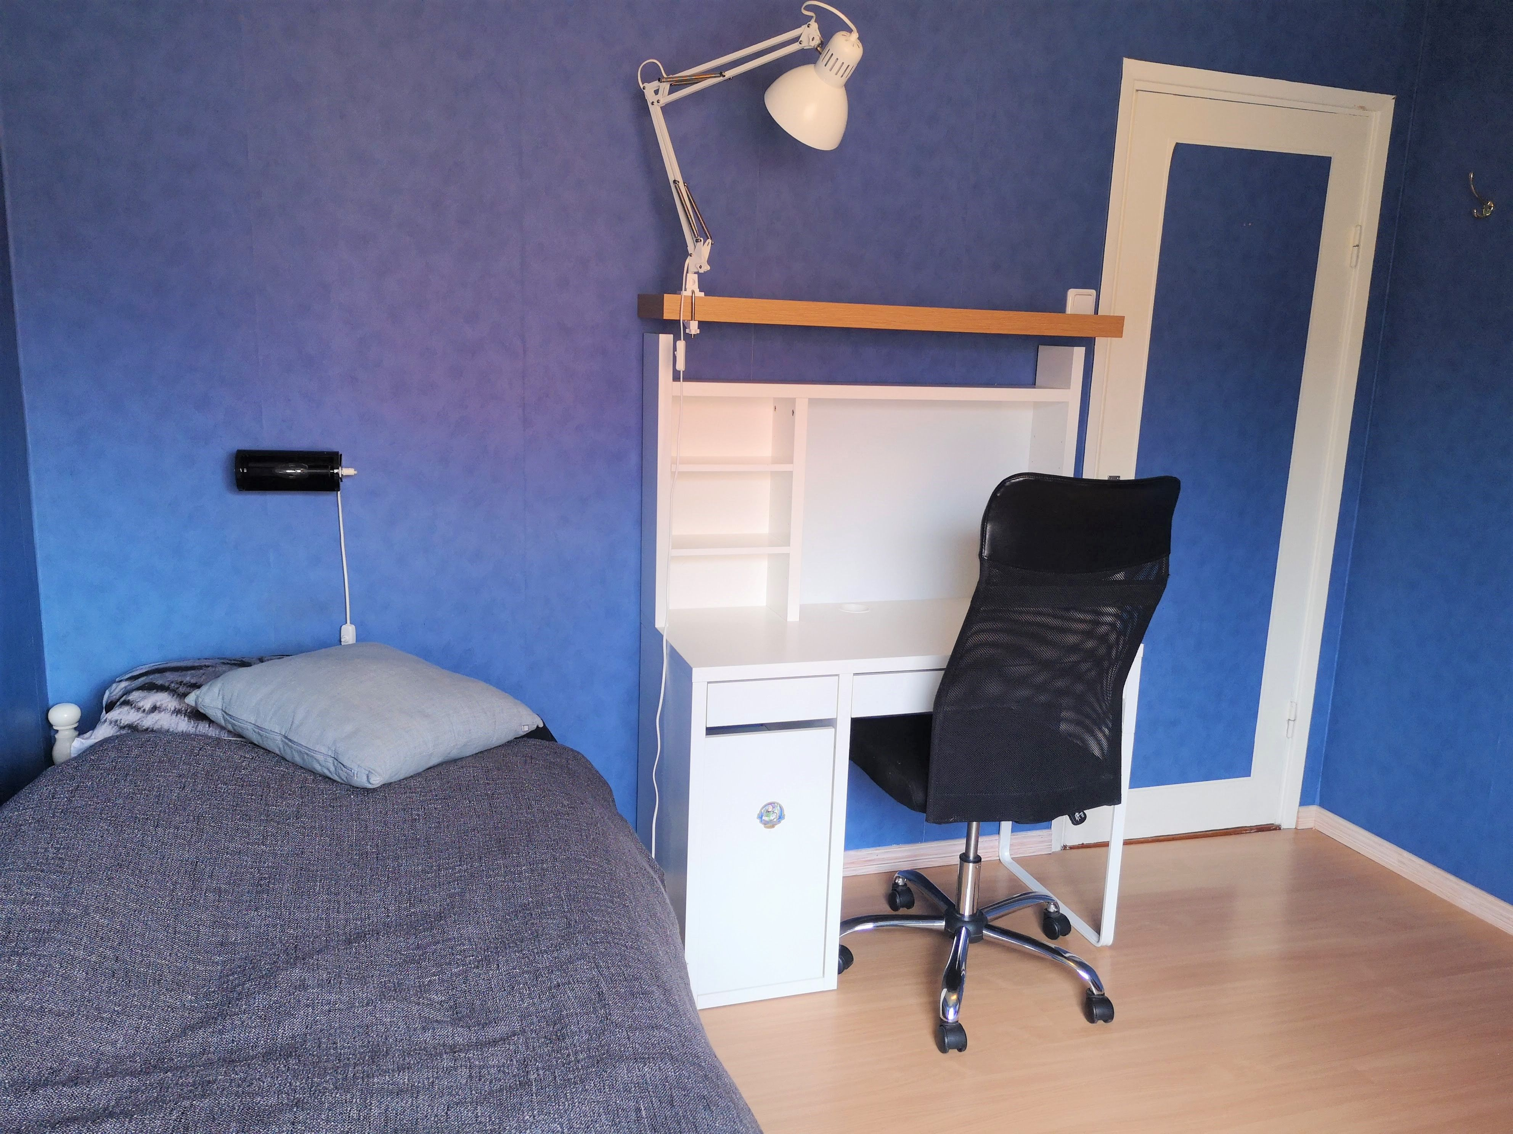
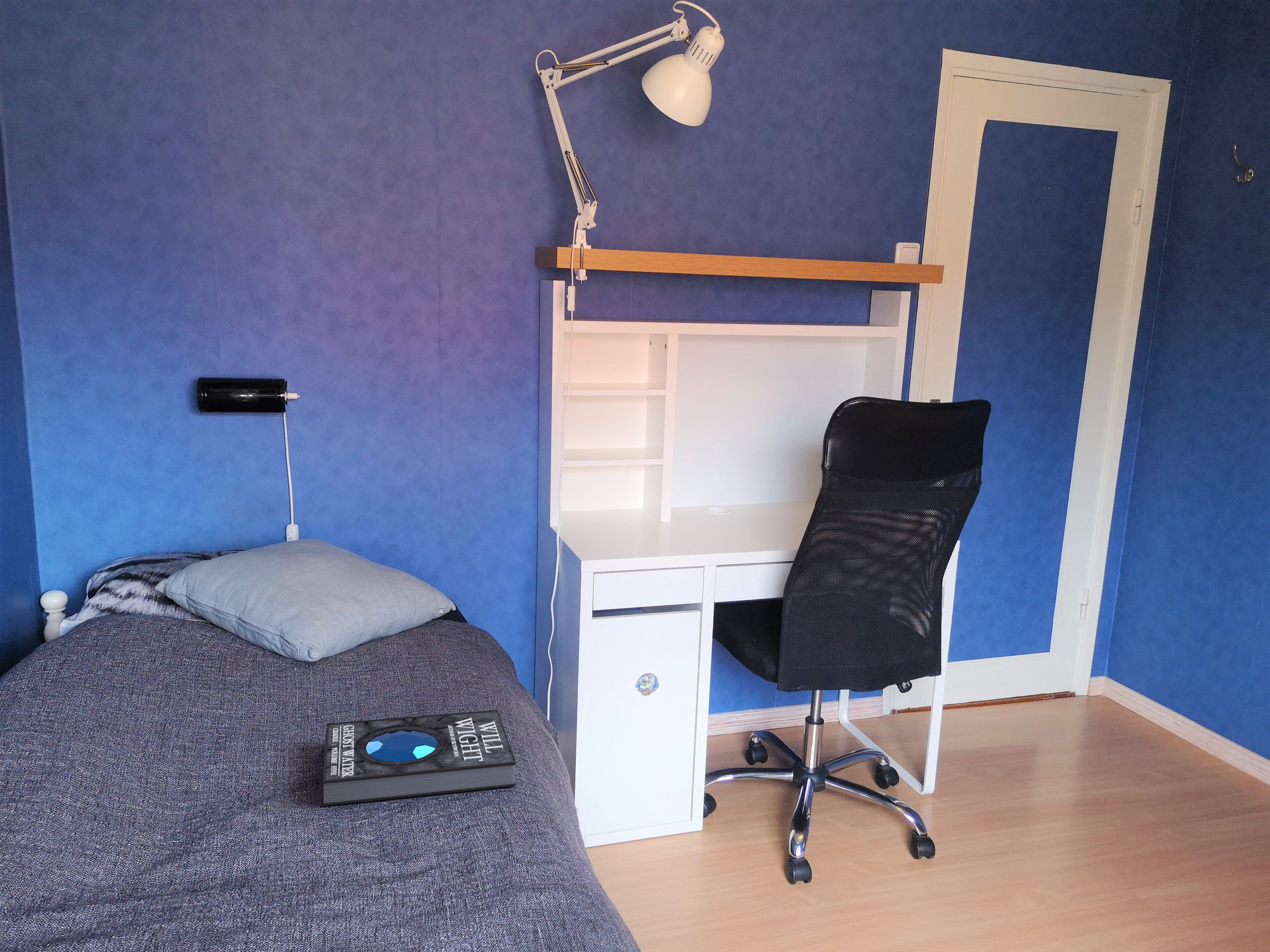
+ book [322,710,516,806]
